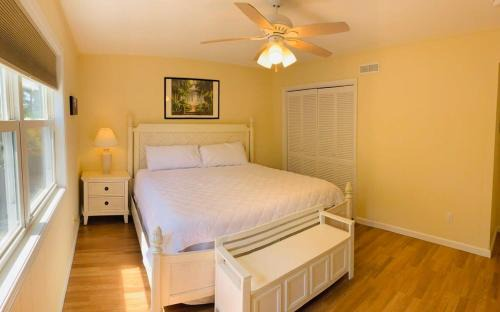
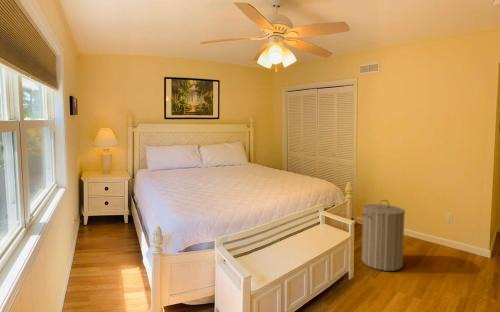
+ laundry hamper [361,199,406,272]
